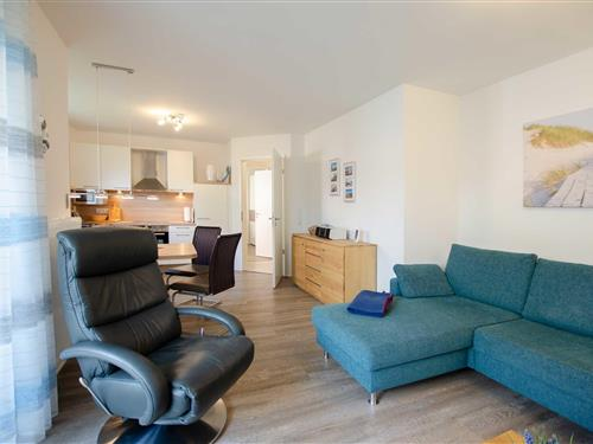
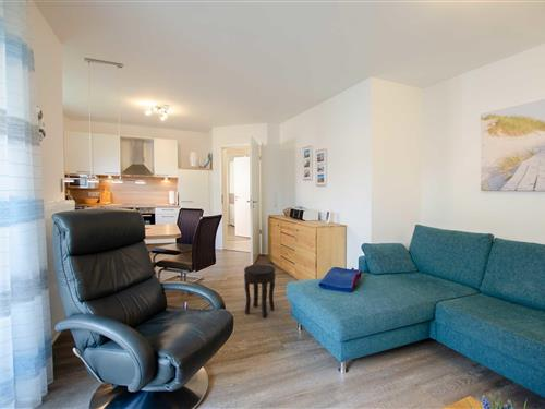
+ side table [243,264,277,318]
